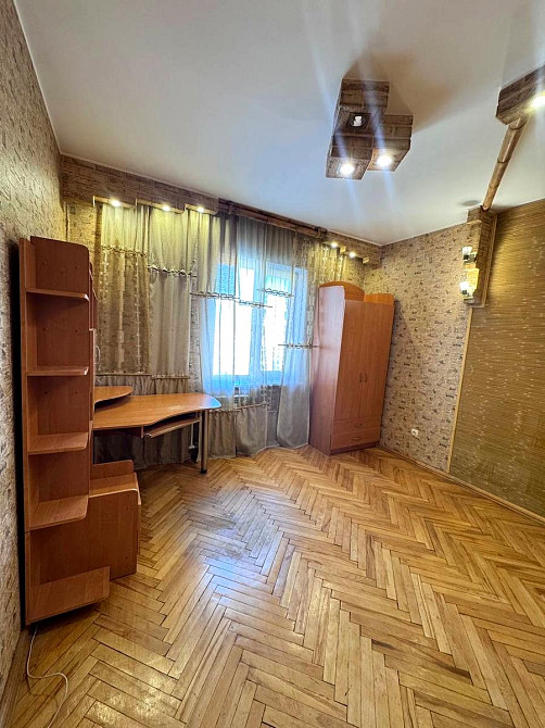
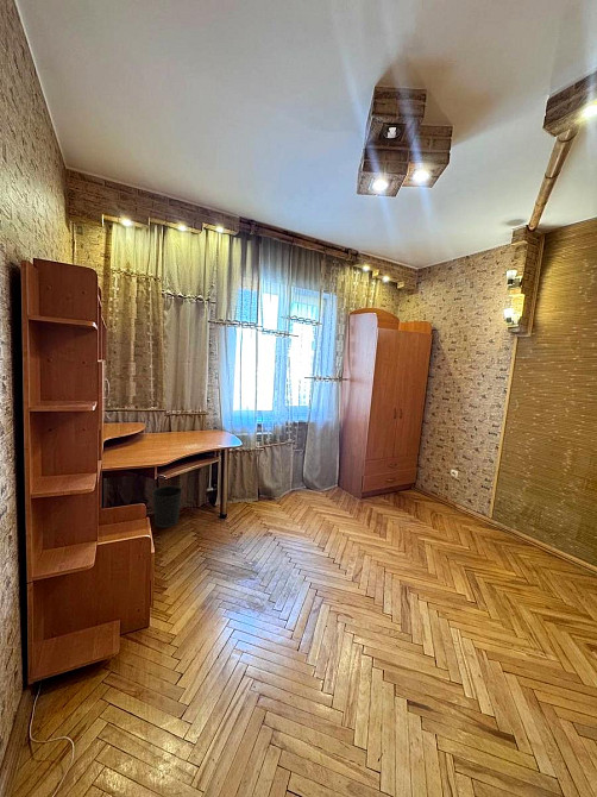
+ wastebasket [151,484,183,528]
